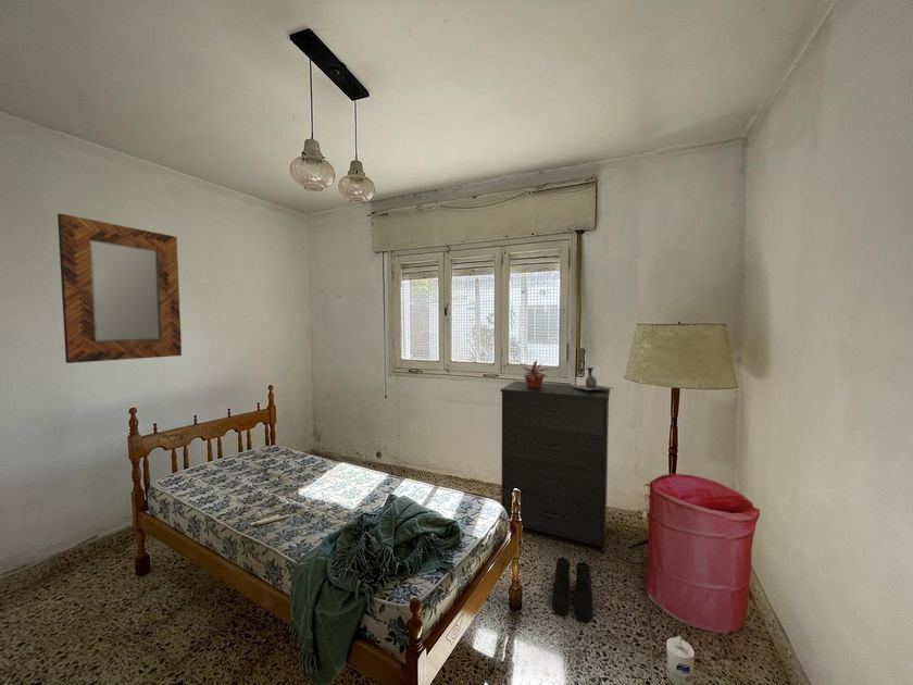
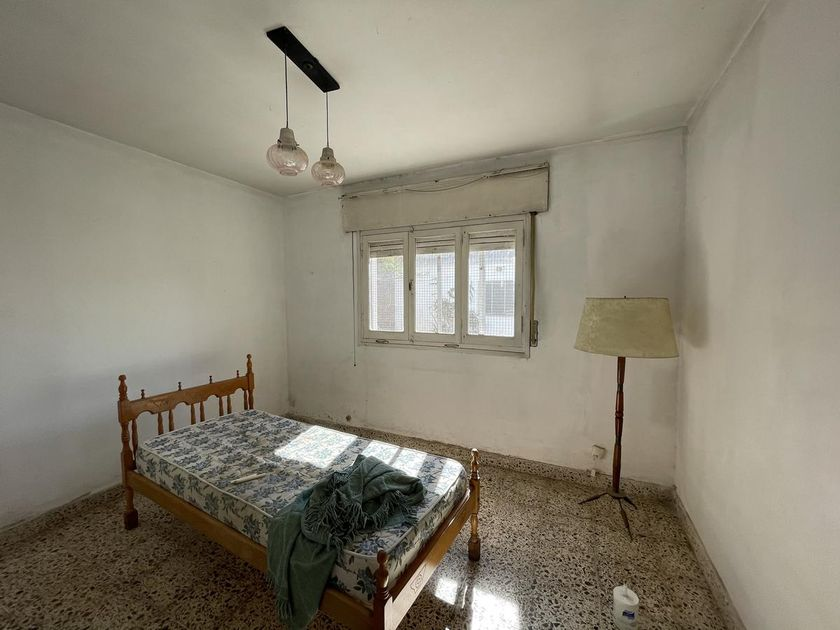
- boots [551,556,595,623]
- laundry hamper [645,473,761,634]
- potted plant [518,359,550,388]
- home mirror [57,213,183,364]
- dresser [500,381,611,556]
- decorative vase [573,366,613,390]
